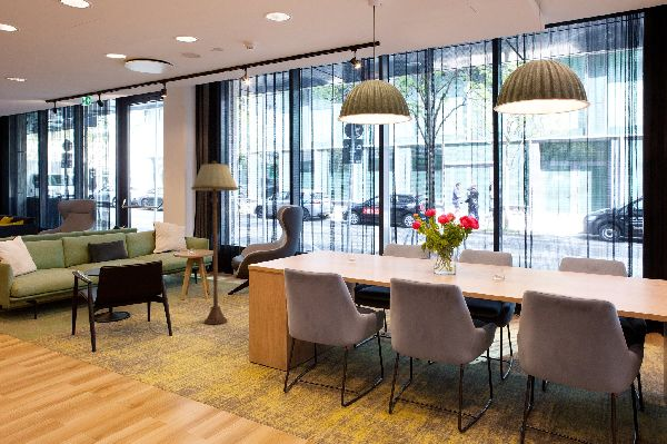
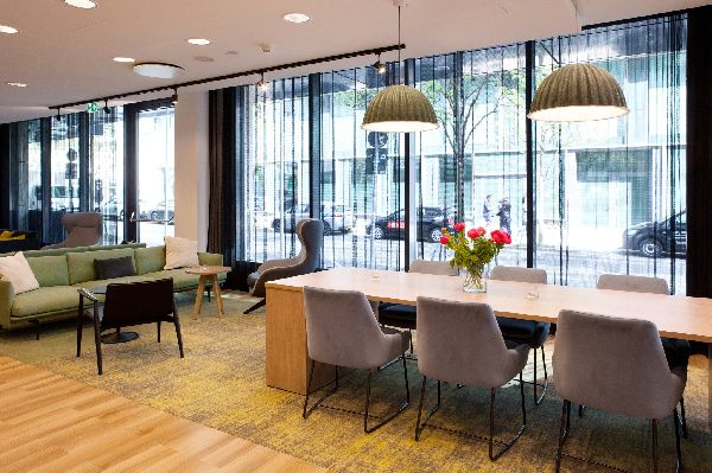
- floor lamp [190,160,239,325]
